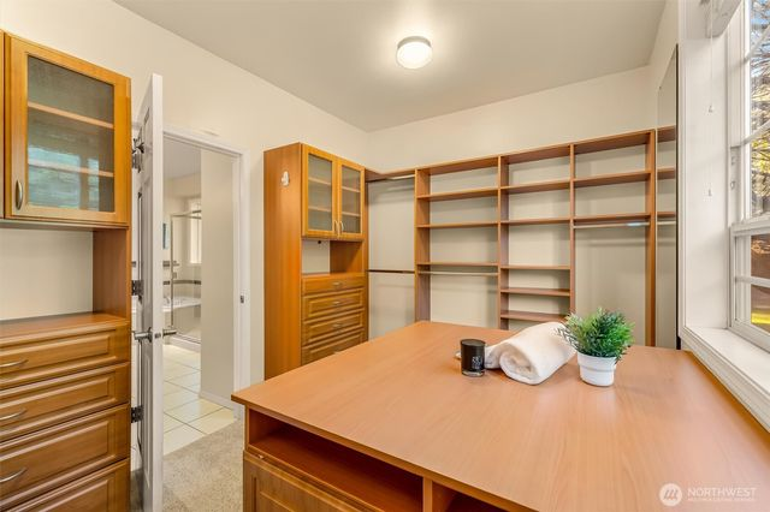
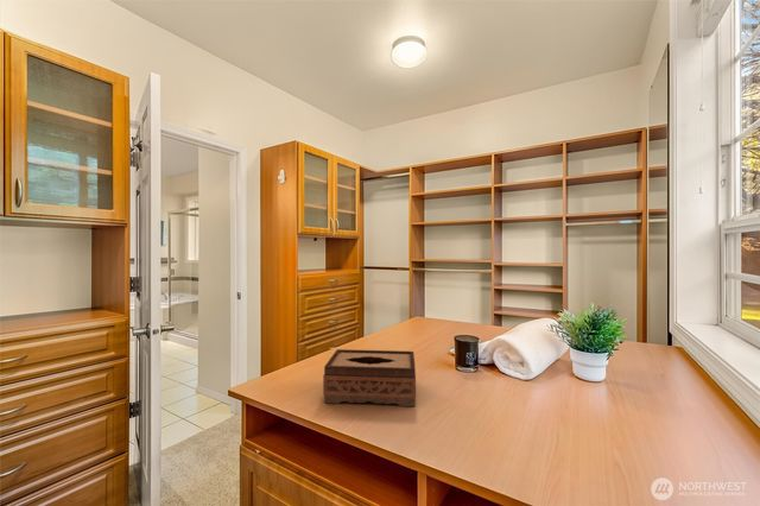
+ tissue box [322,348,417,407]
